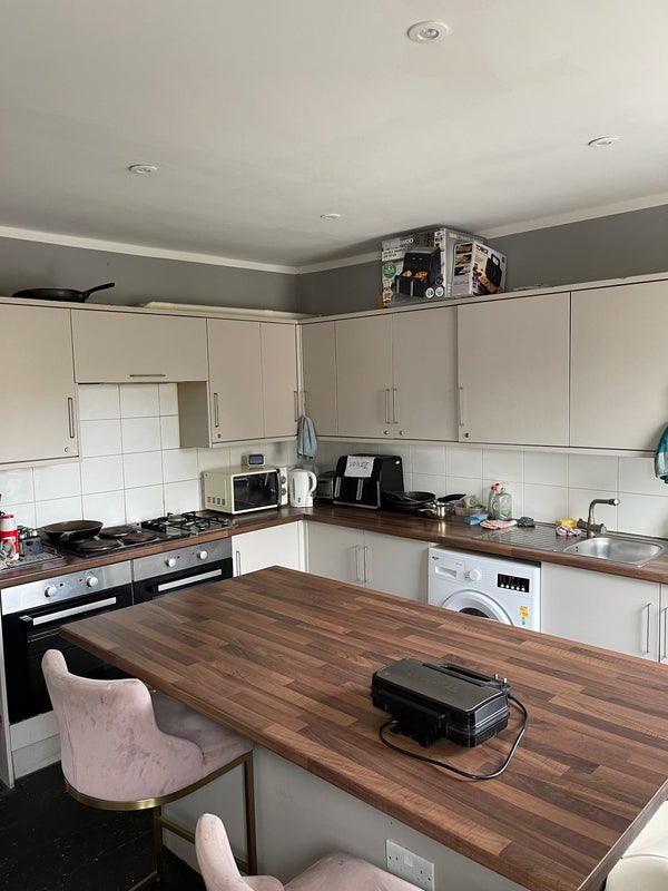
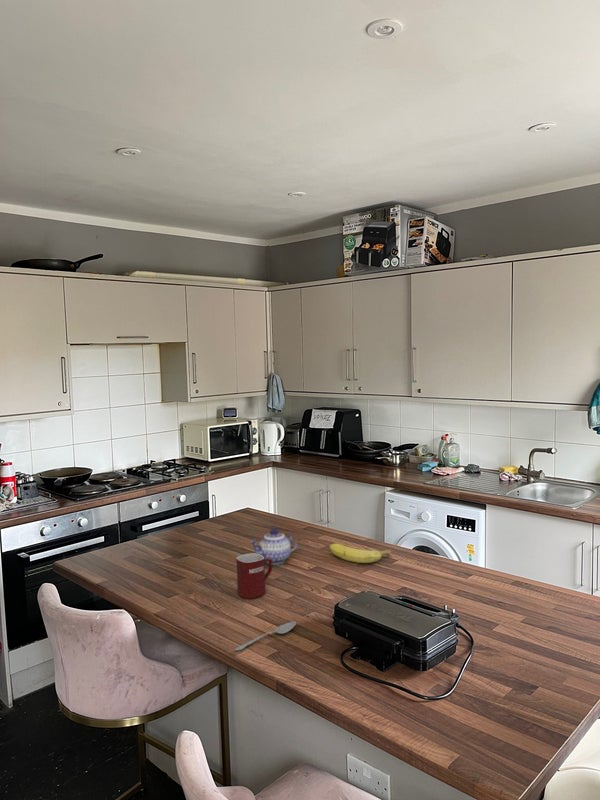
+ mug [235,552,273,600]
+ teapot [249,528,299,566]
+ spoon [234,621,297,652]
+ fruit [329,543,392,564]
